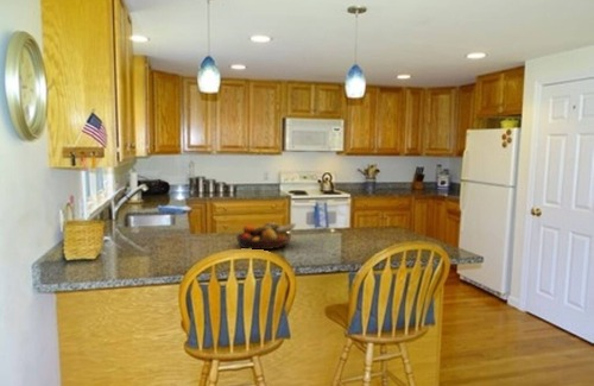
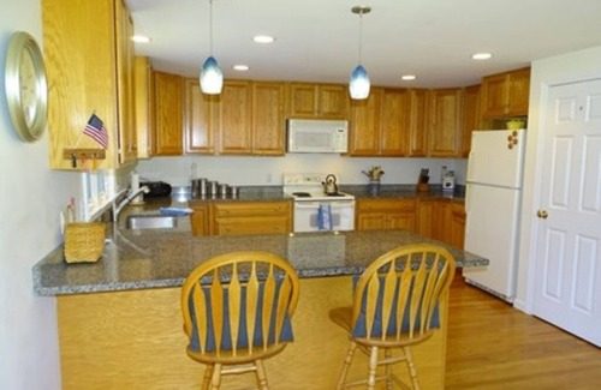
- fruit bowl [235,221,297,251]
